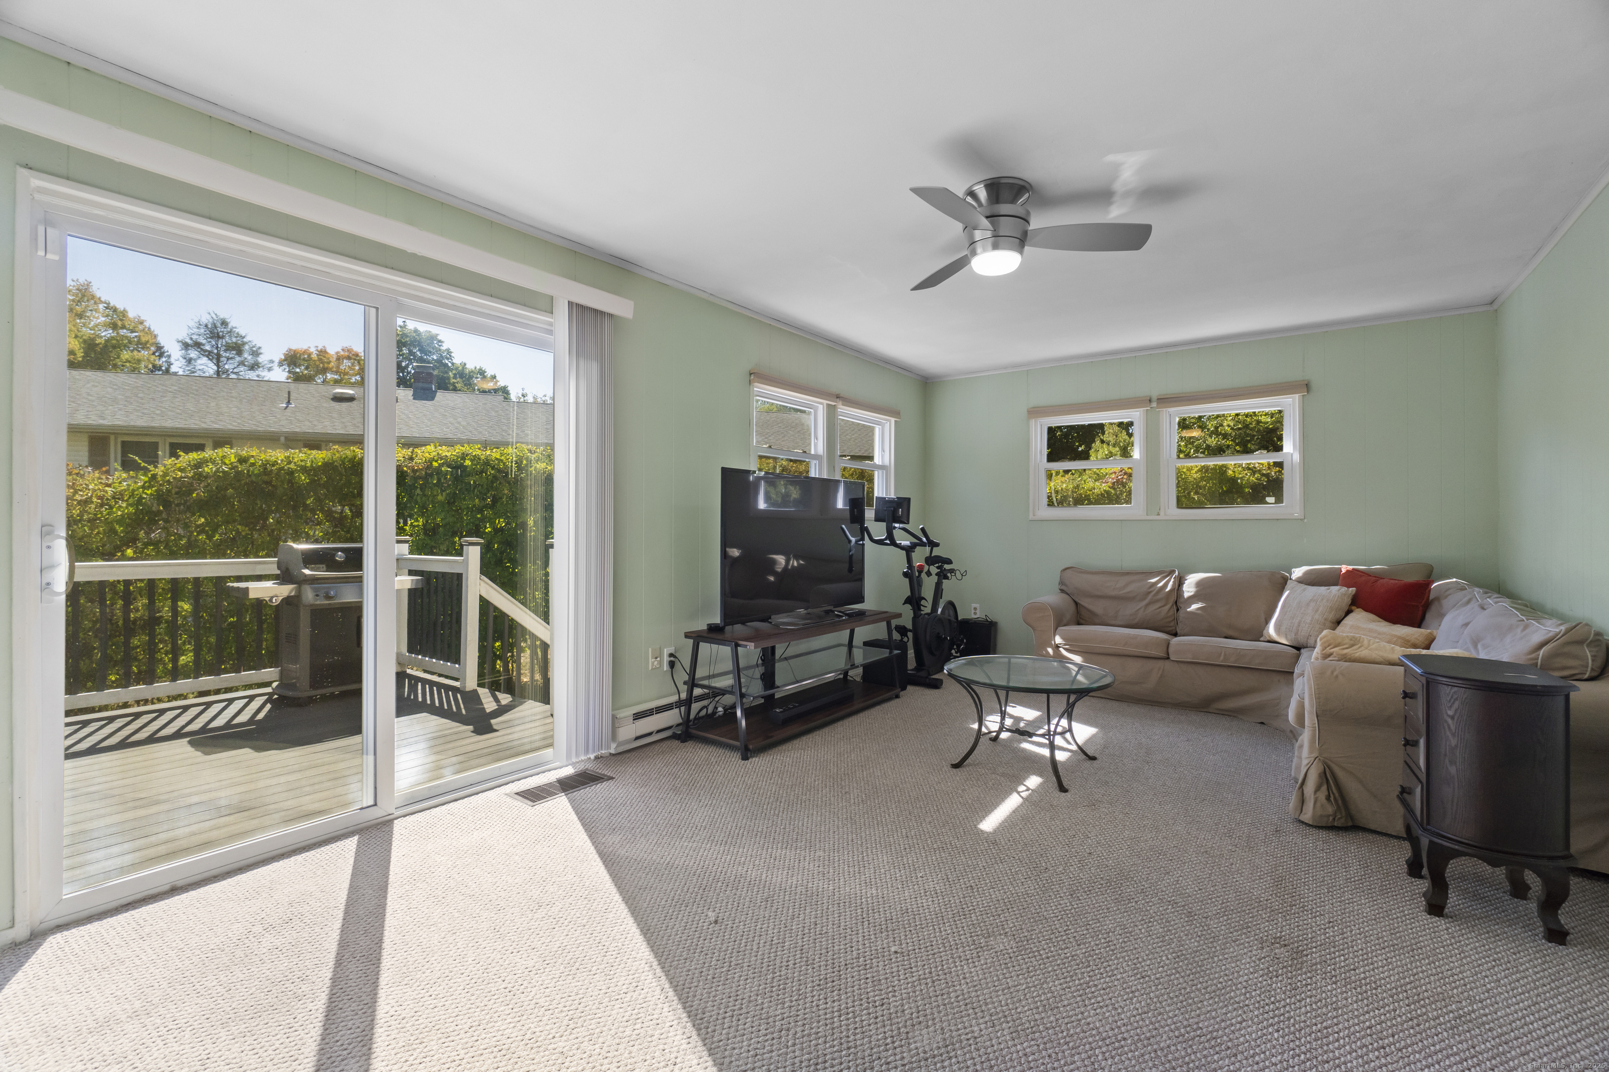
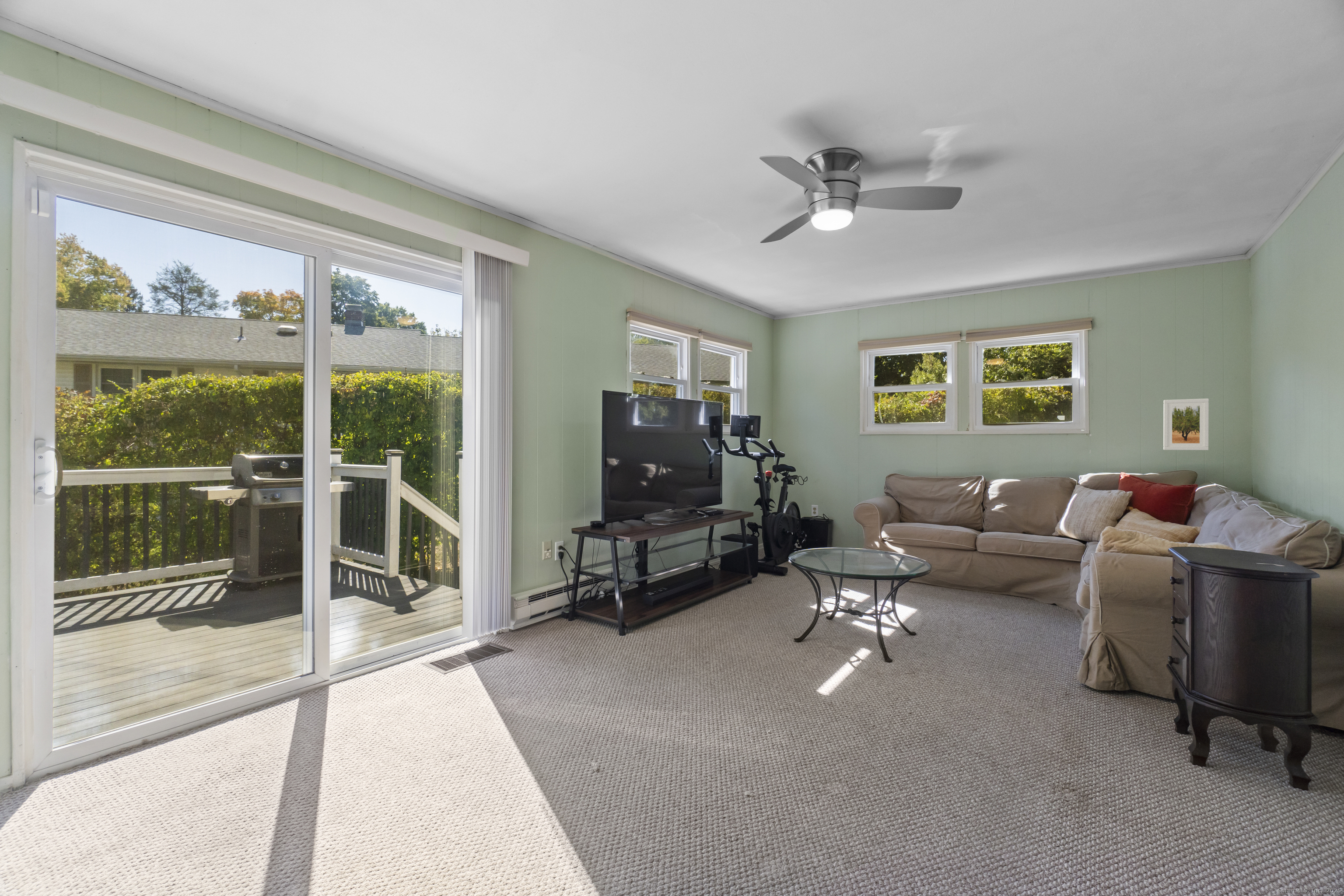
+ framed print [1163,398,1209,451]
